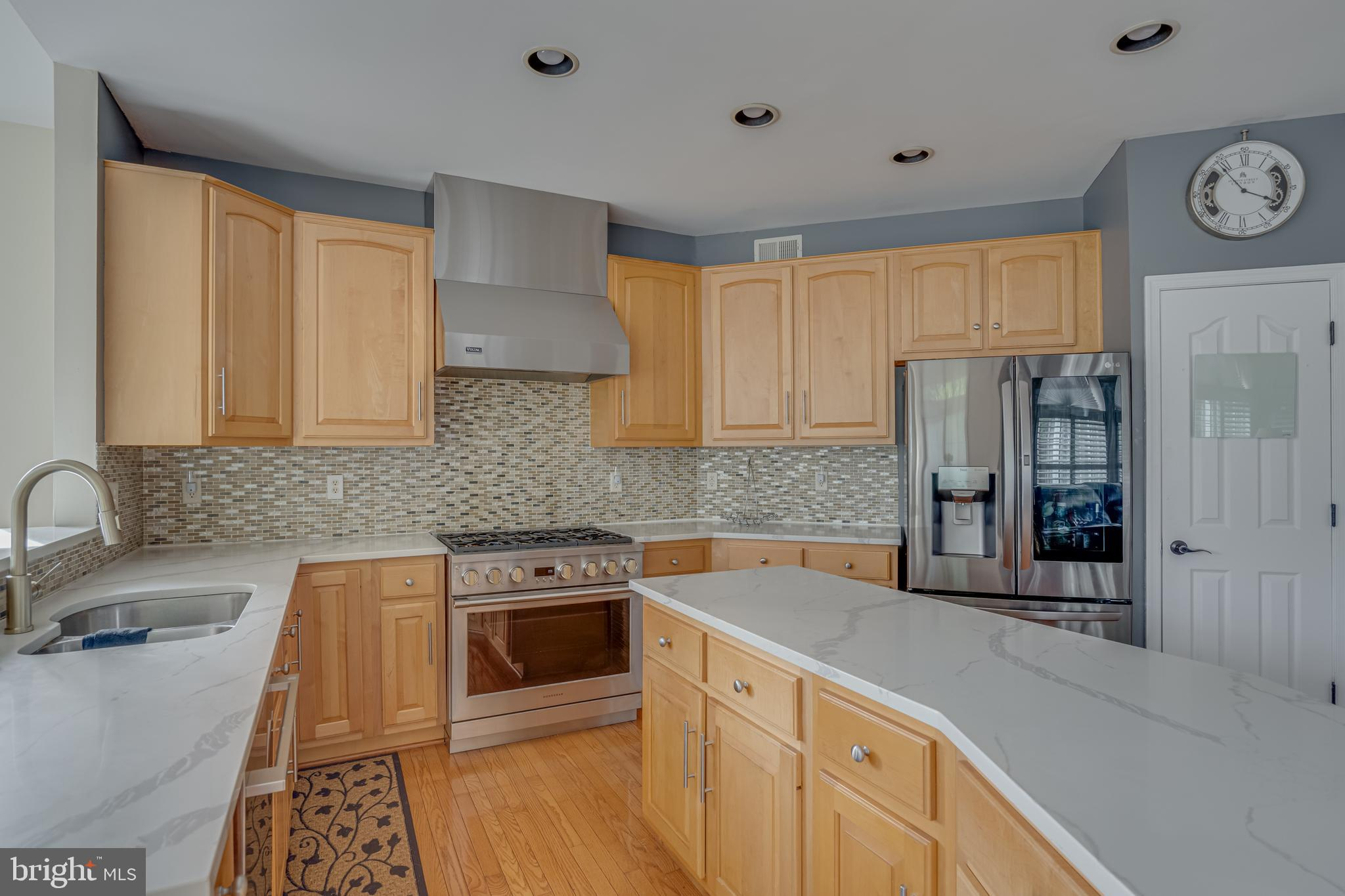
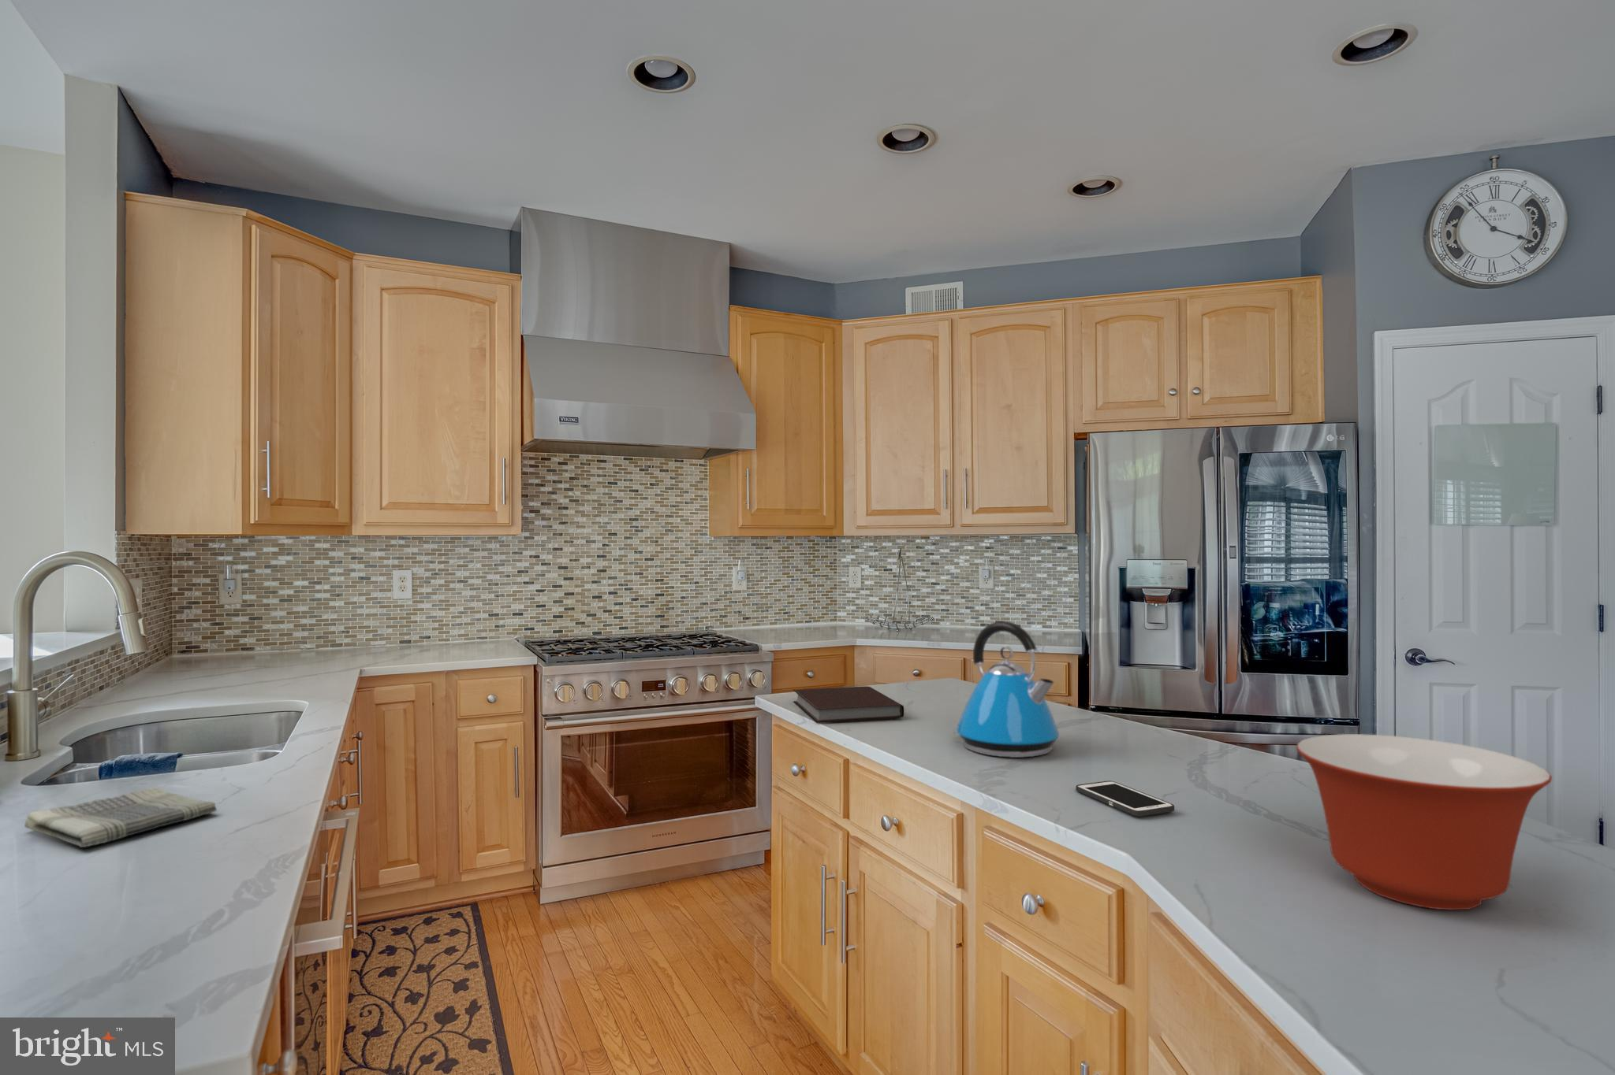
+ dish towel [24,787,217,848]
+ cell phone [1075,780,1176,817]
+ mixing bowl [1296,733,1553,911]
+ kettle [956,620,1060,758]
+ notebook [792,685,904,723]
